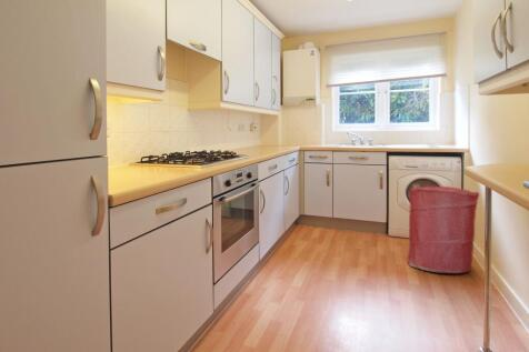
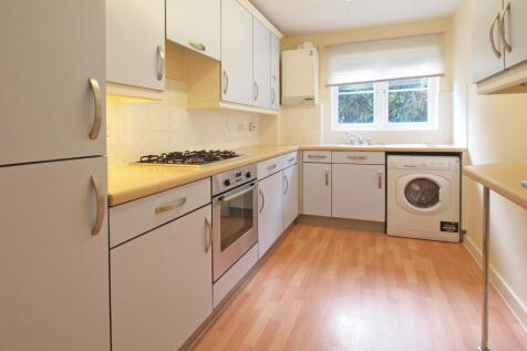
- laundry hamper [407,185,480,274]
